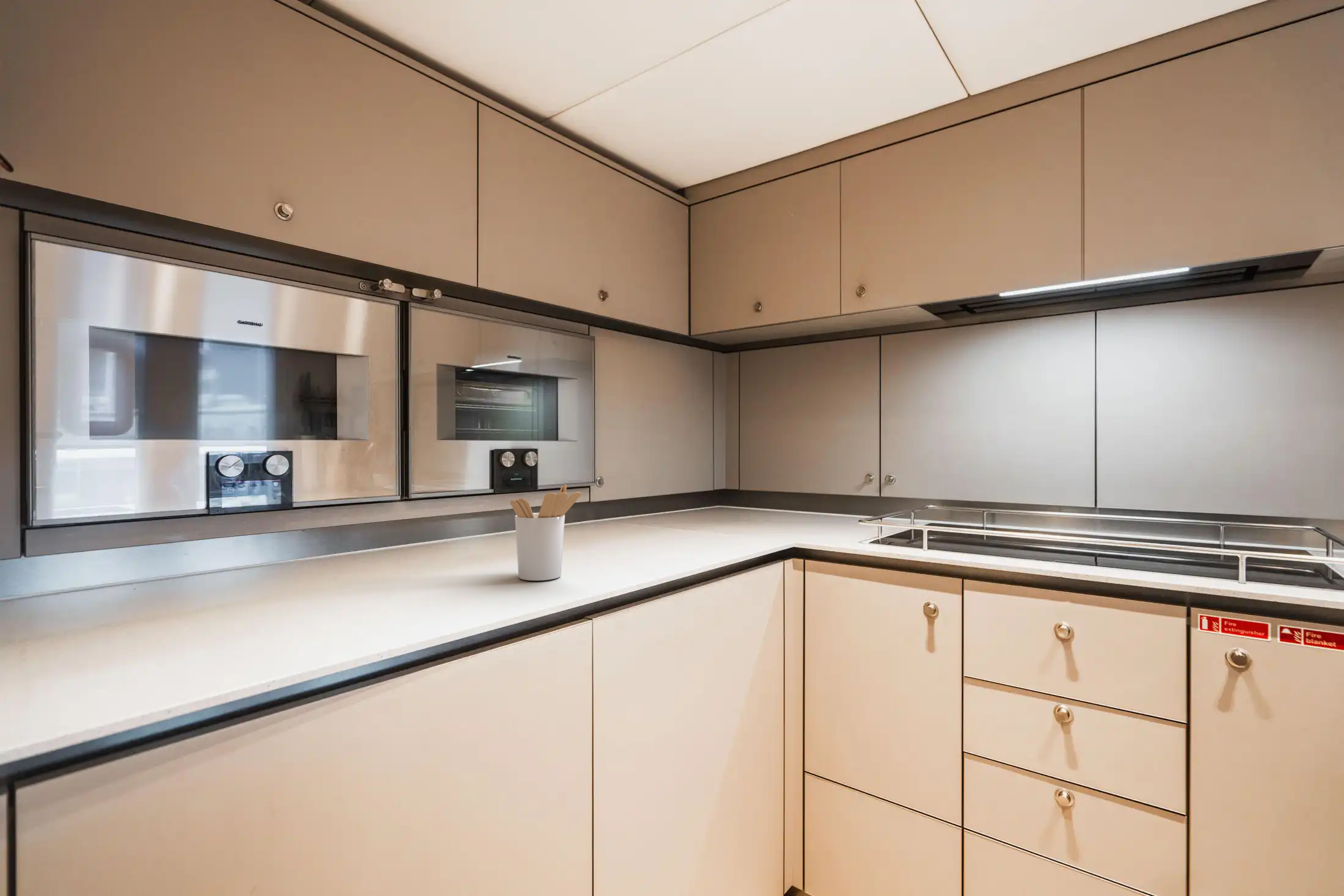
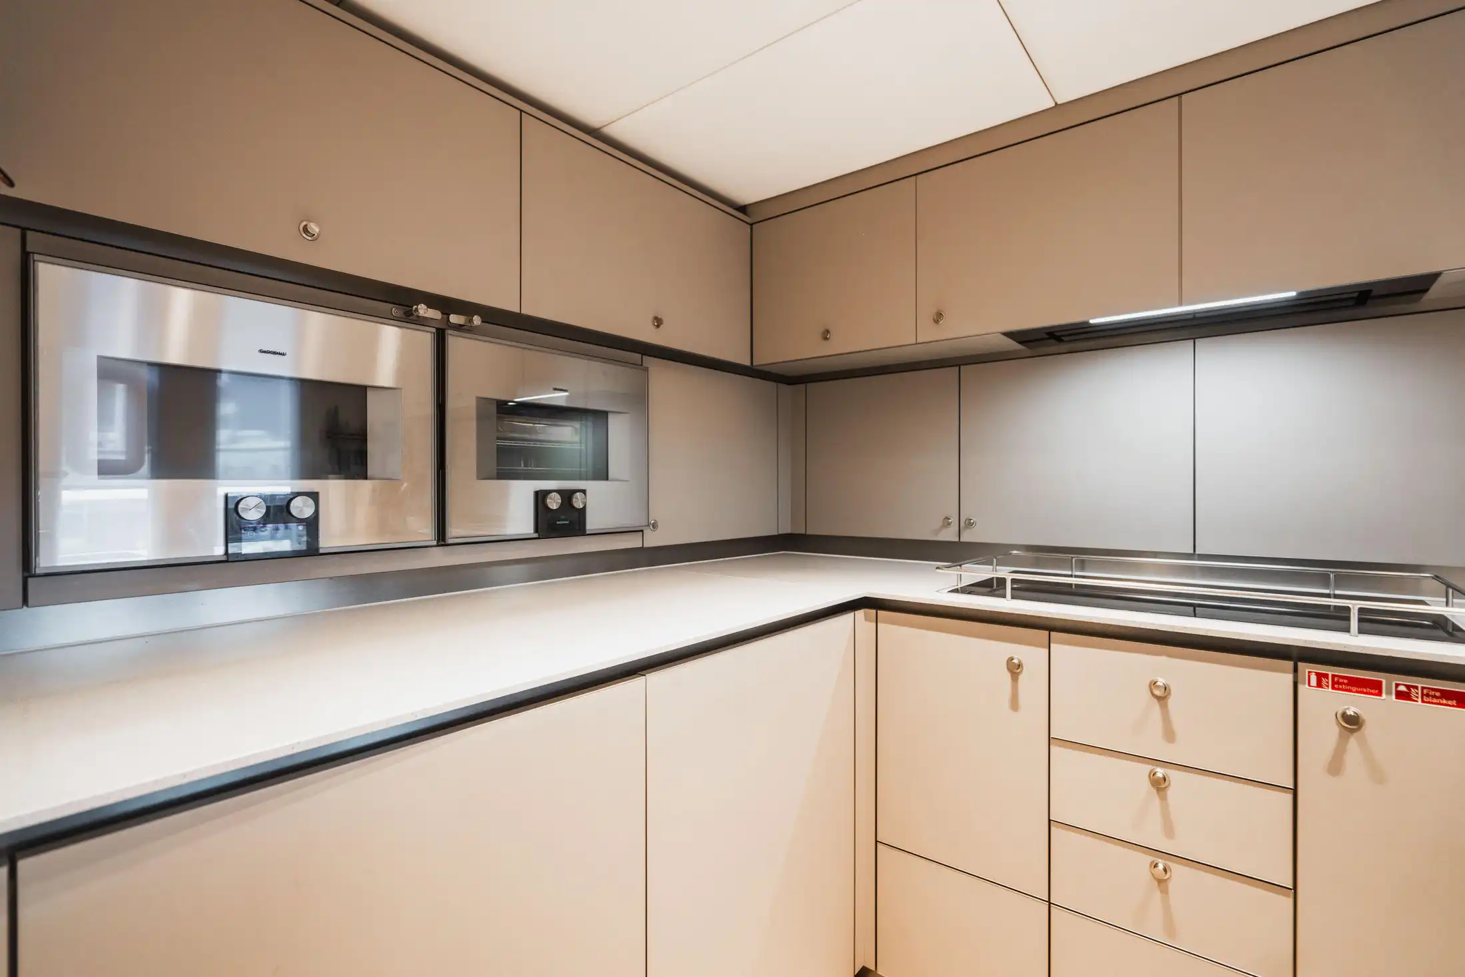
- utensil holder [509,484,582,581]
